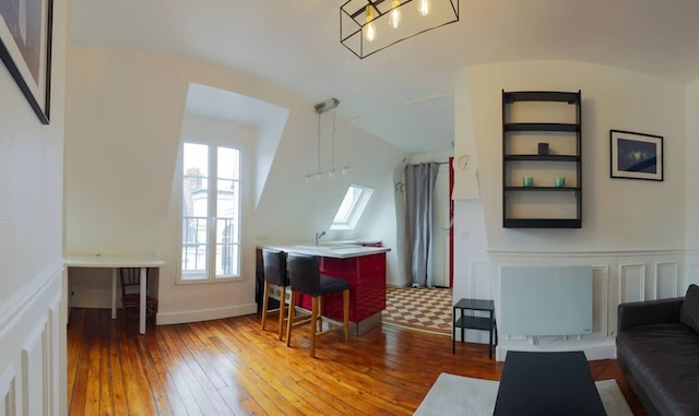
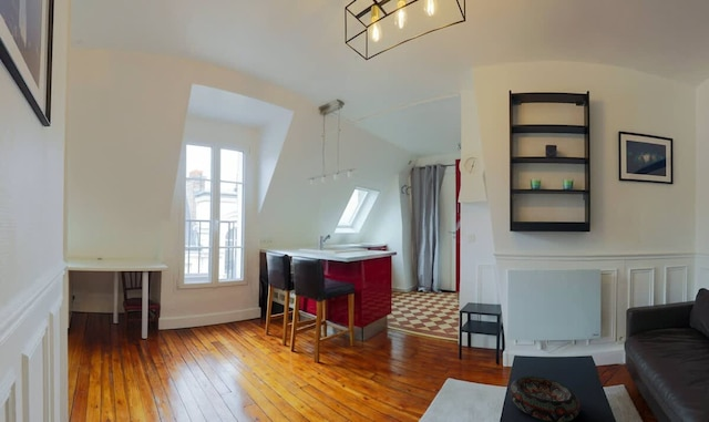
+ decorative bowl [508,375,582,422]
